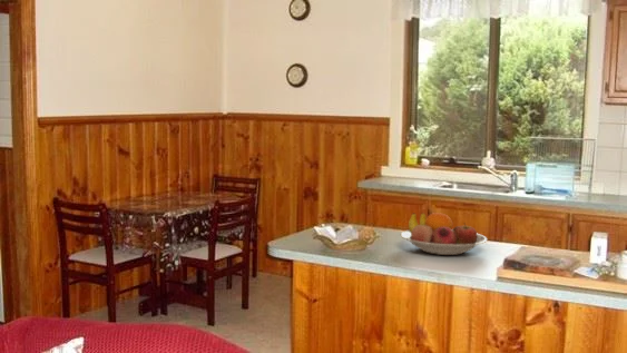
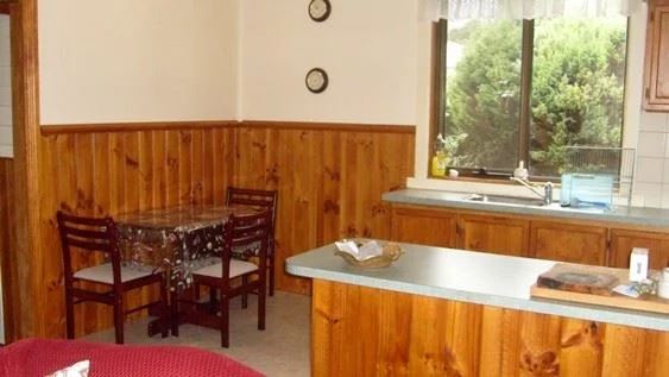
- fruit bowl [400,212,488,256]
